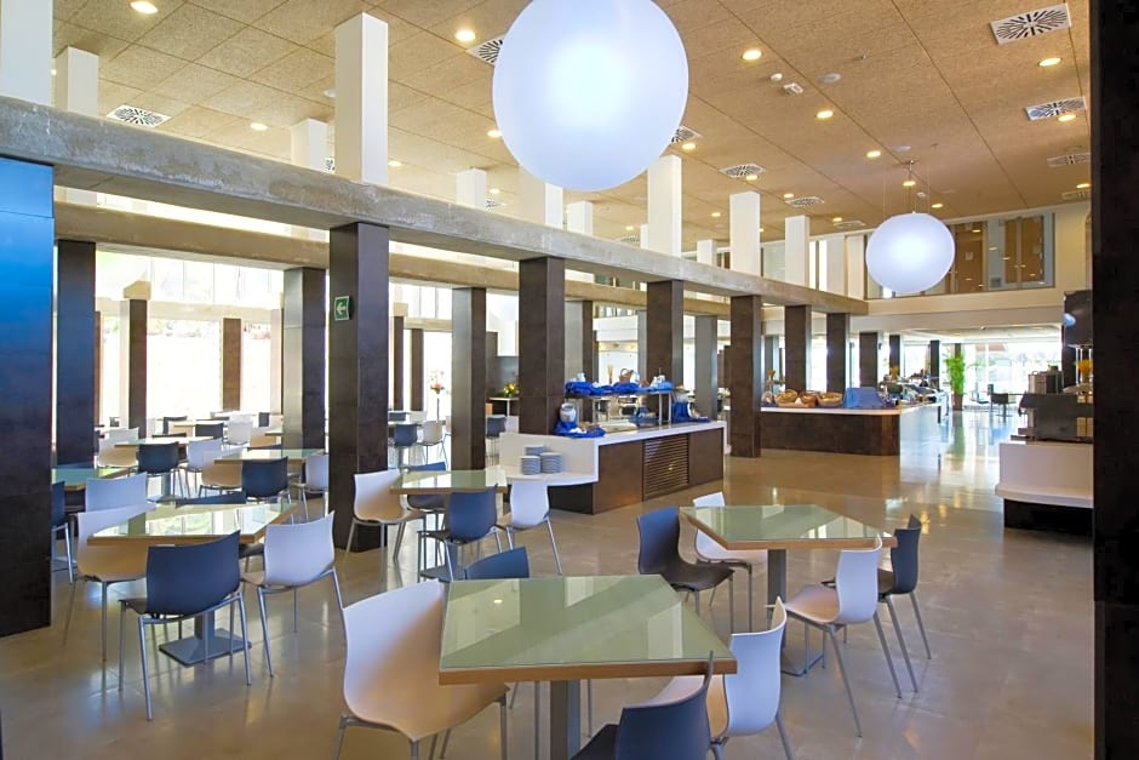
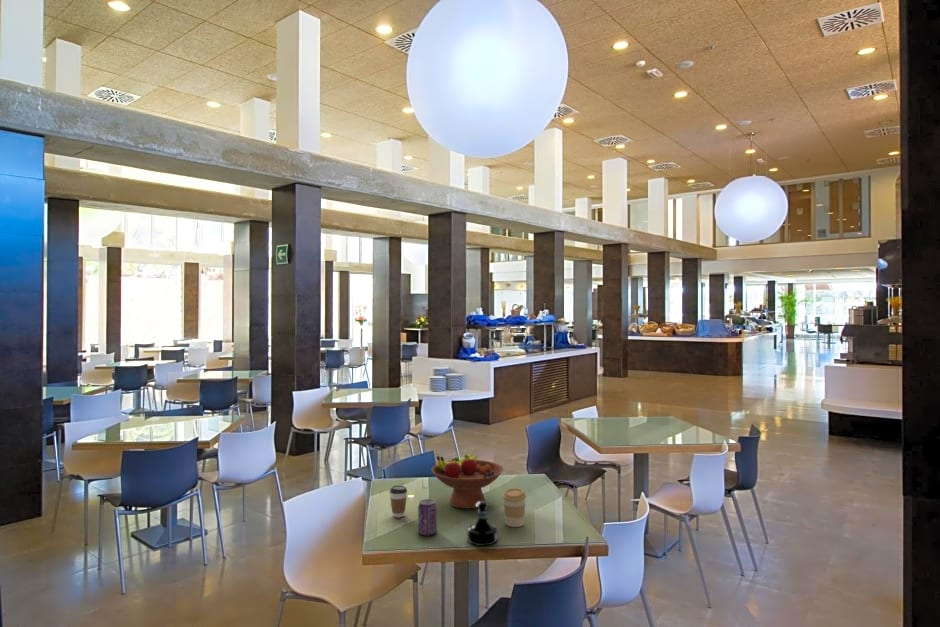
+ beverage can [417,498,438,537]
+ coffee cup [502,487,527,528]
+ coffee cup [389,485,408,518]
+ tequila bottle [466,501,499,547]
+ fruit bowl [430,453,504,510]
